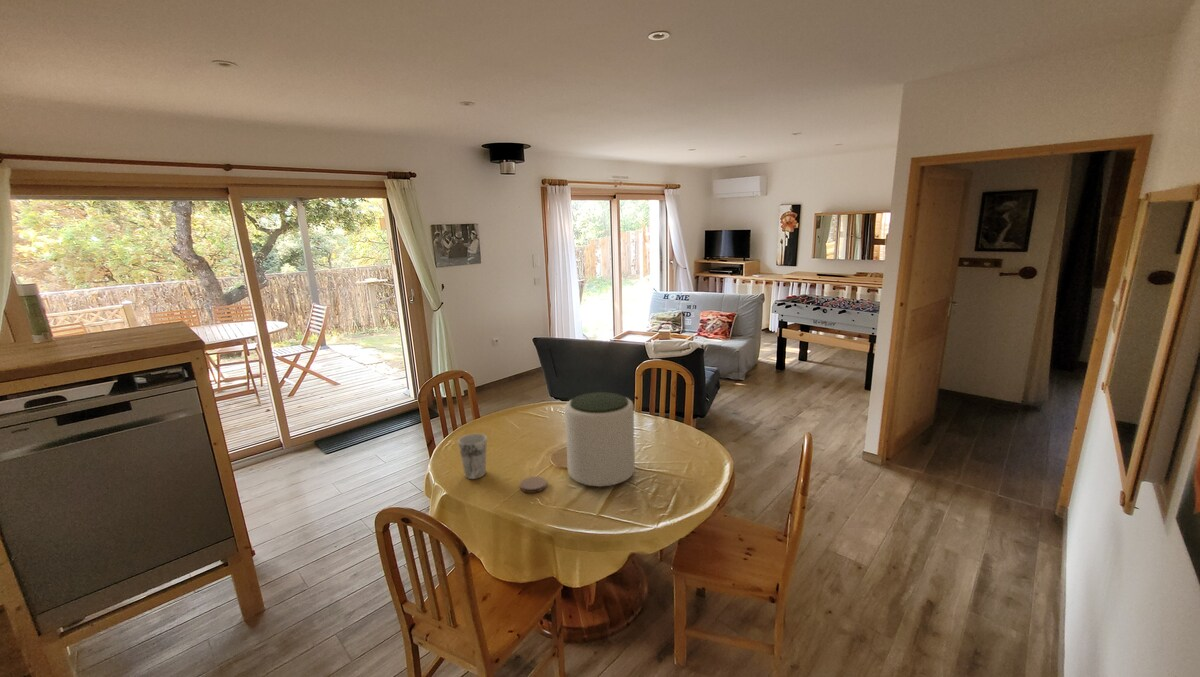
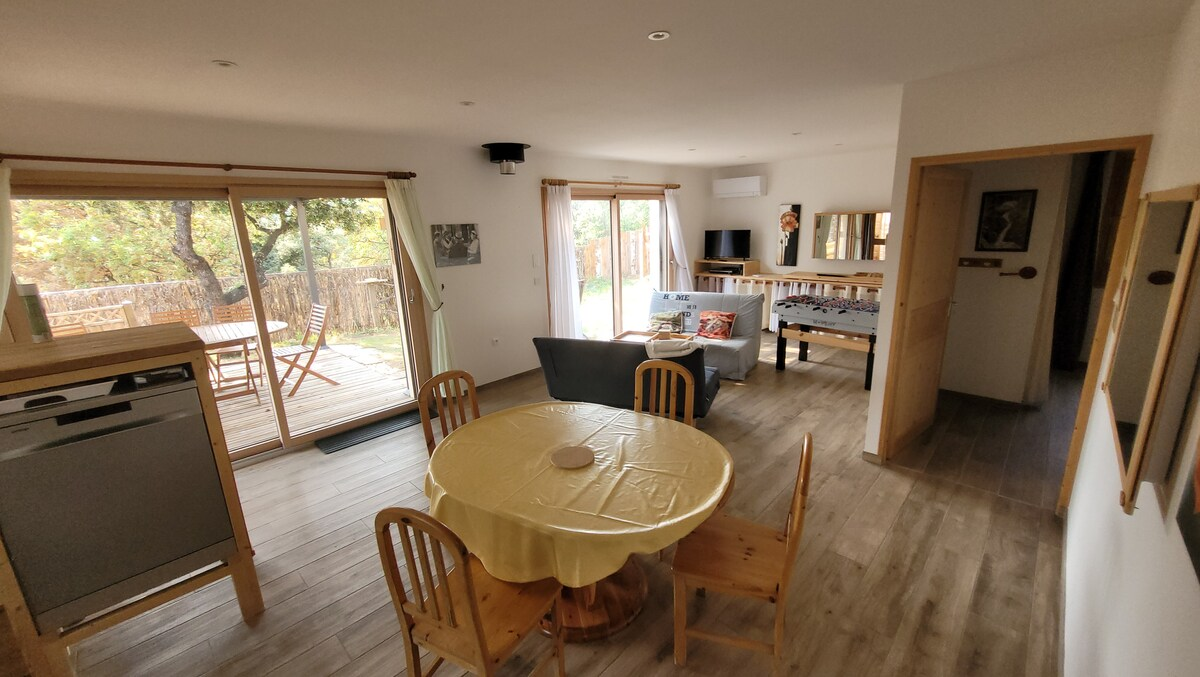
- cup [457,433,488,480]
- coaster [519,476,548,494]
- plant pot [564,391,636,488]
